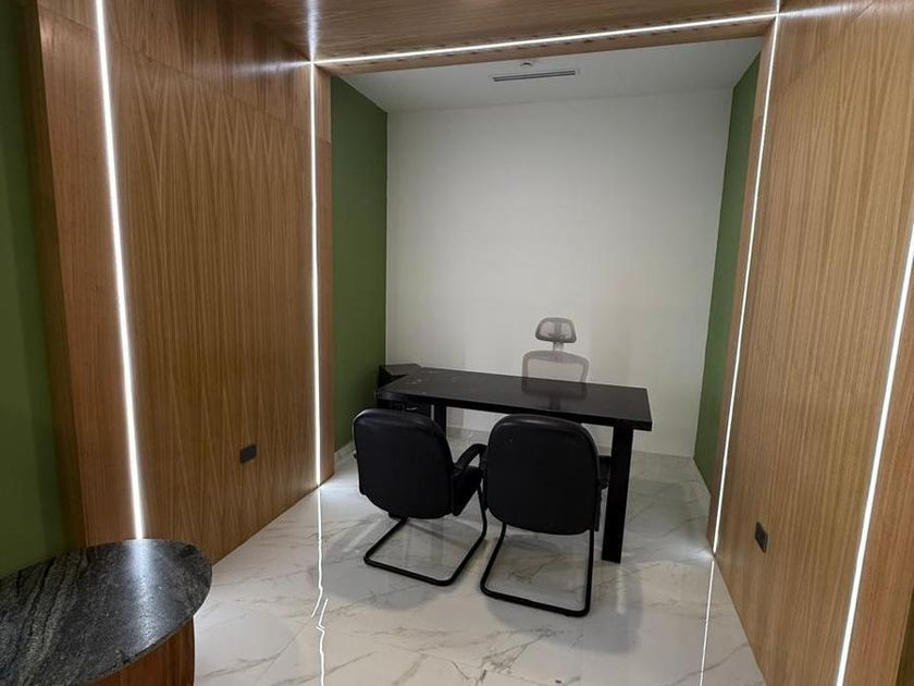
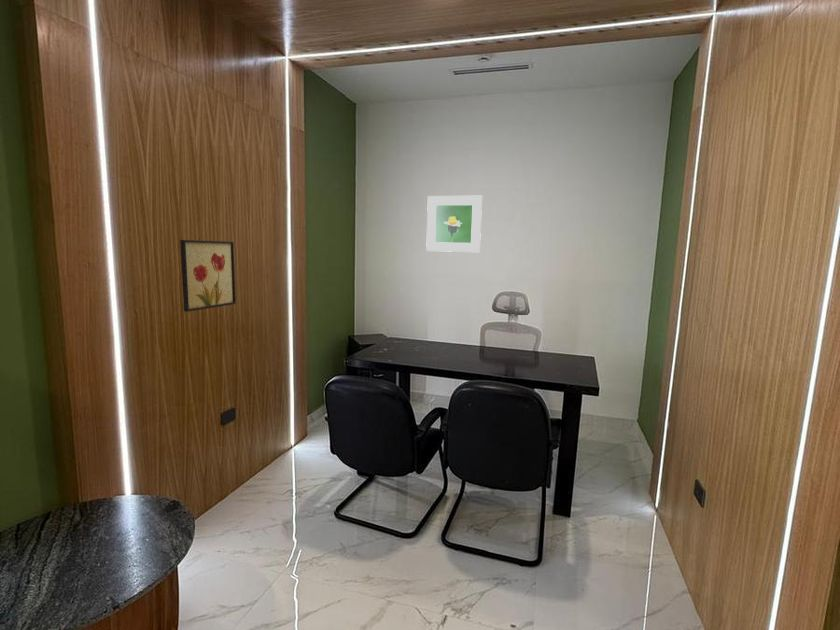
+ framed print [425,195,483,253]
+ wall art [179,239,237,313]
